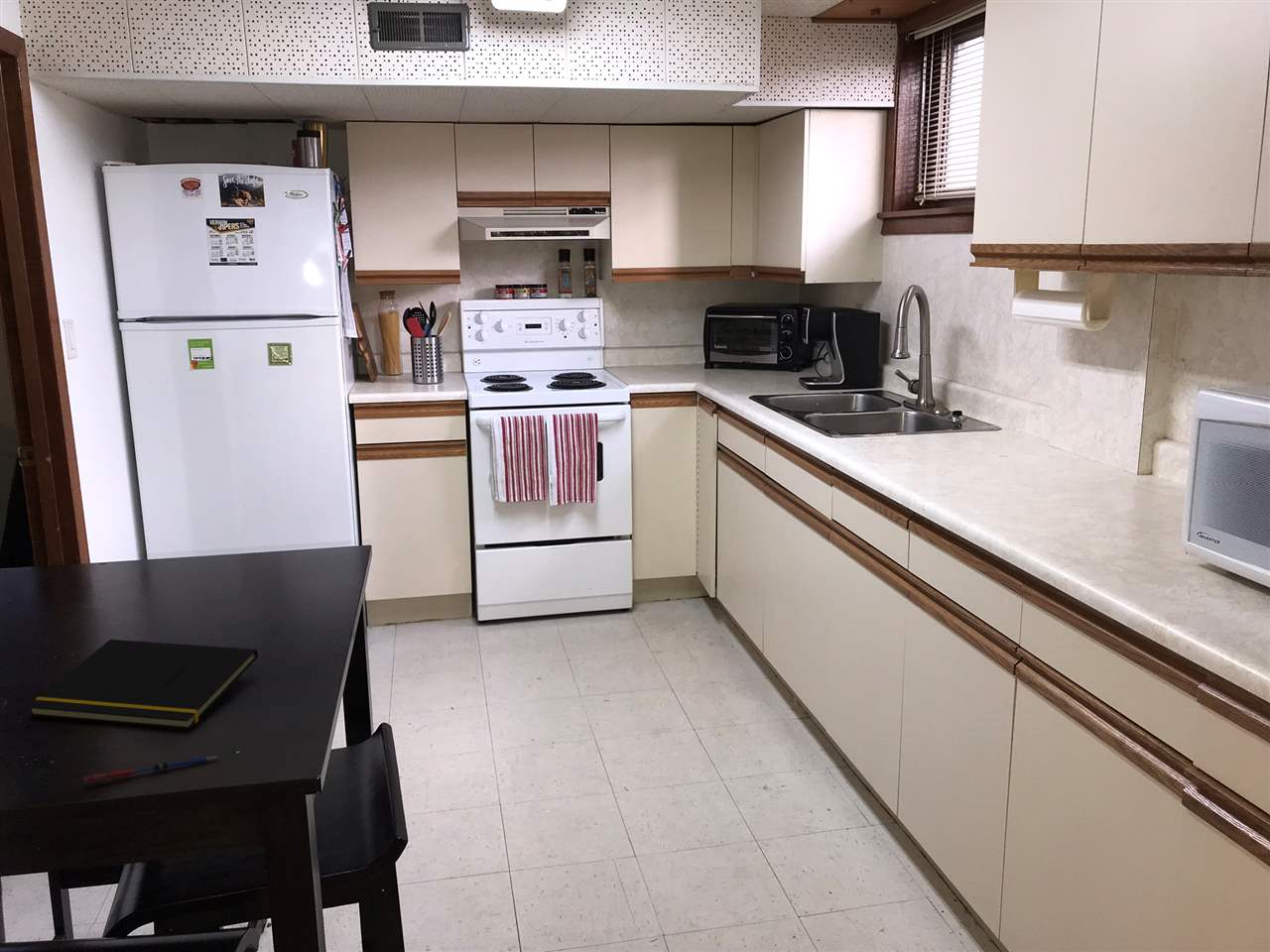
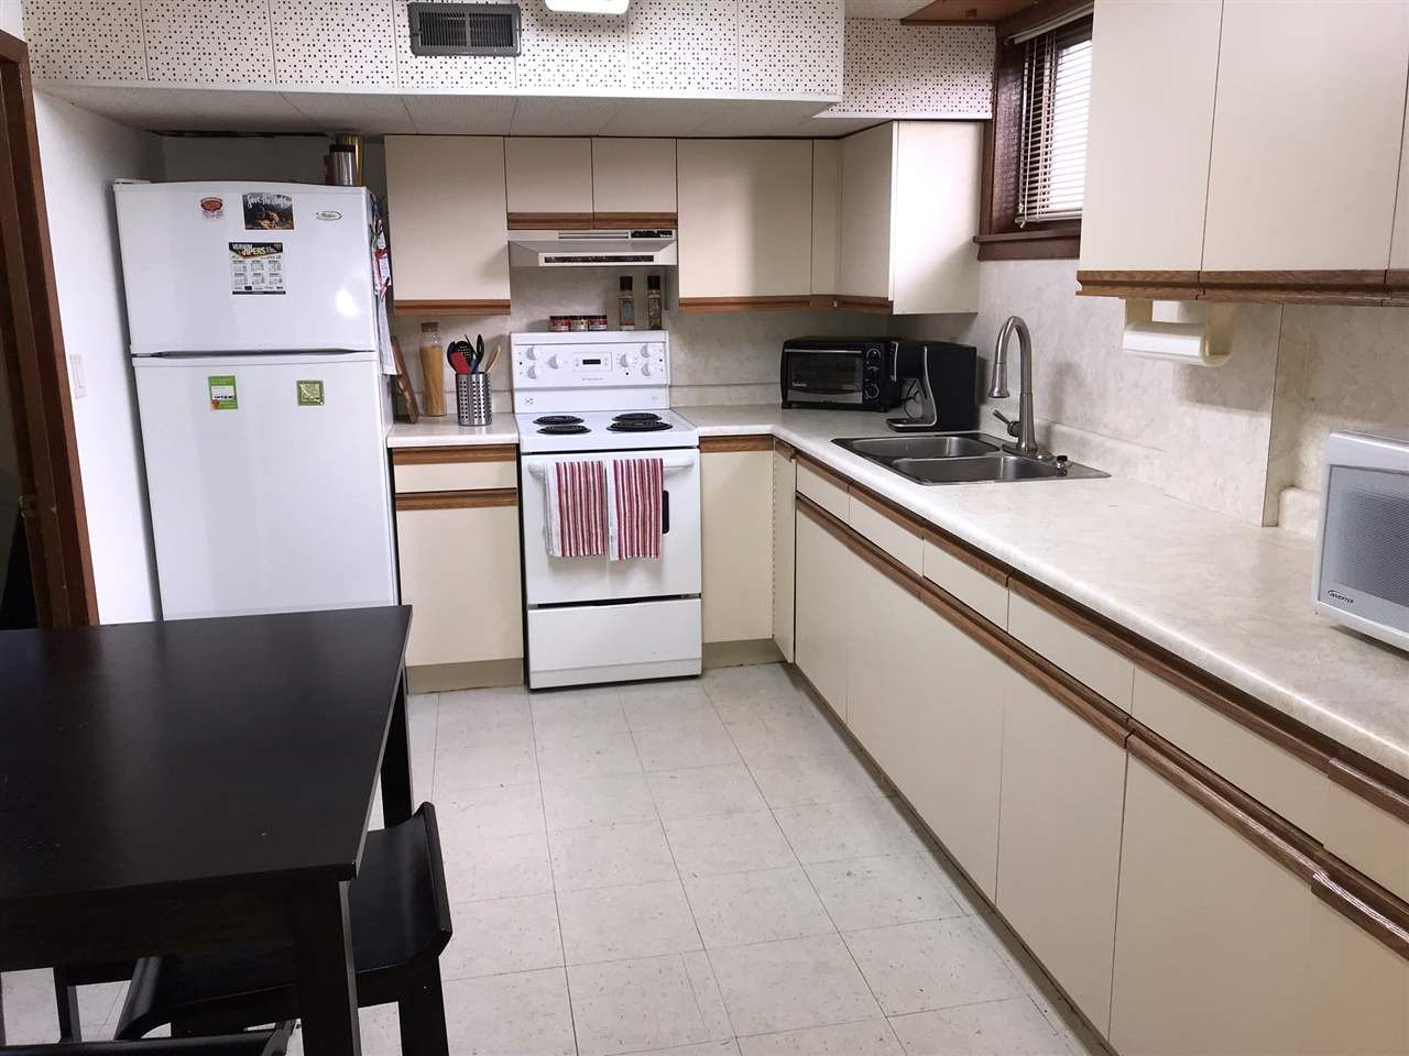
- notepad [27,639,259,730]
- pen [83,755,219,784]
